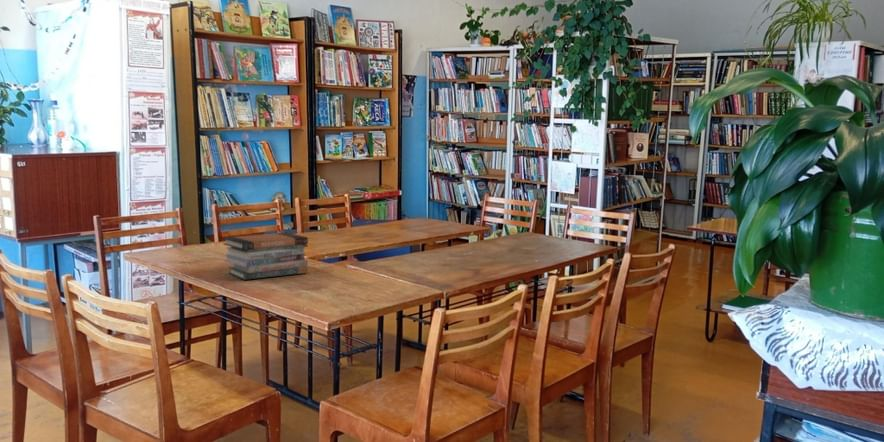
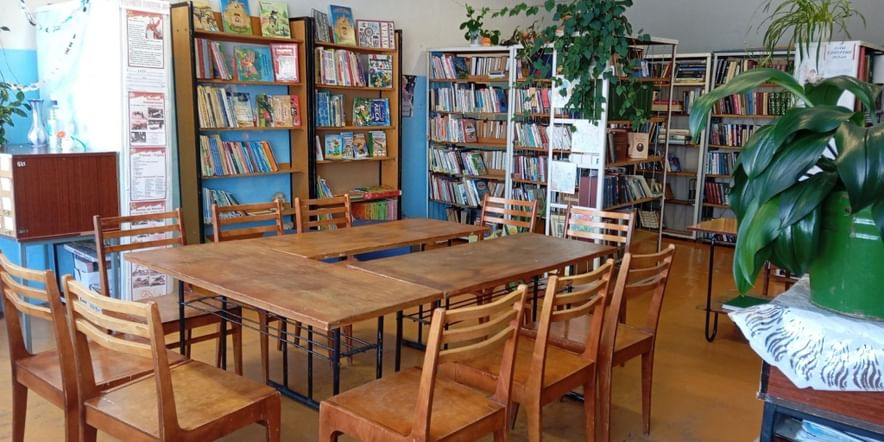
- book stack [222,231,309,281]
